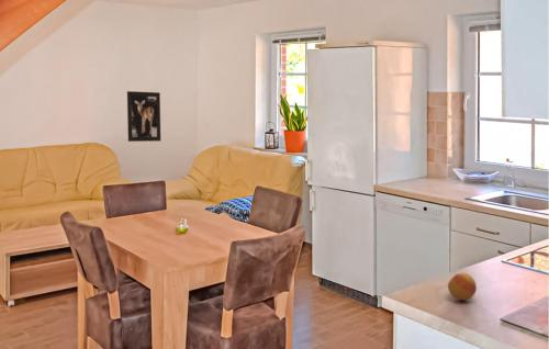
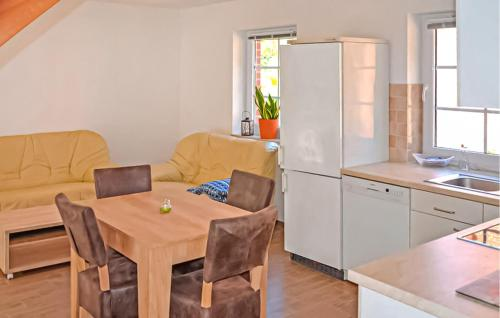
- wall art [126,90,161,143]
- fruit [447,271,478,301]
